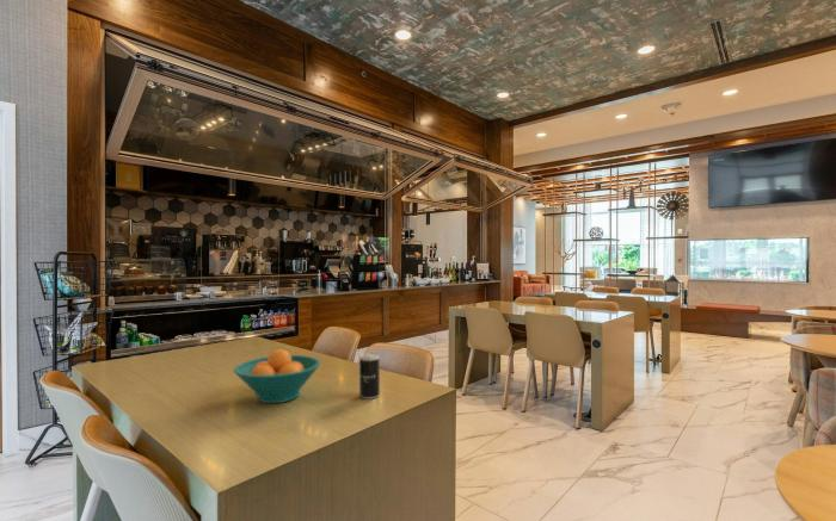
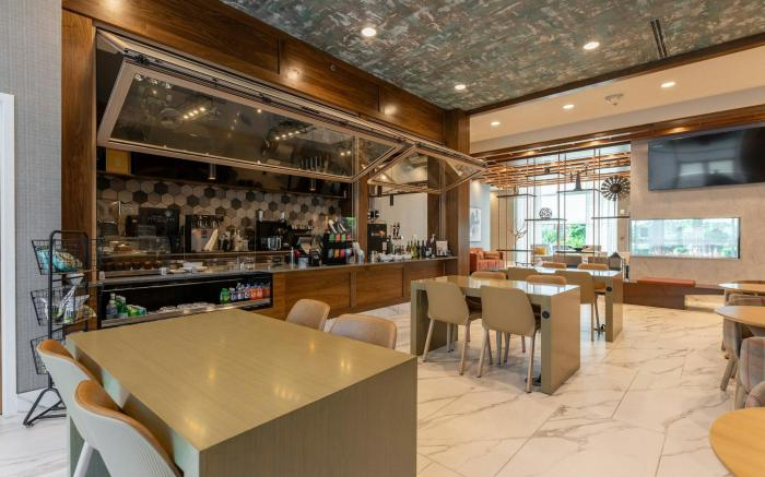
- fruit bowl [233,348,322,404]
- beverage can [358,352,381,399]
